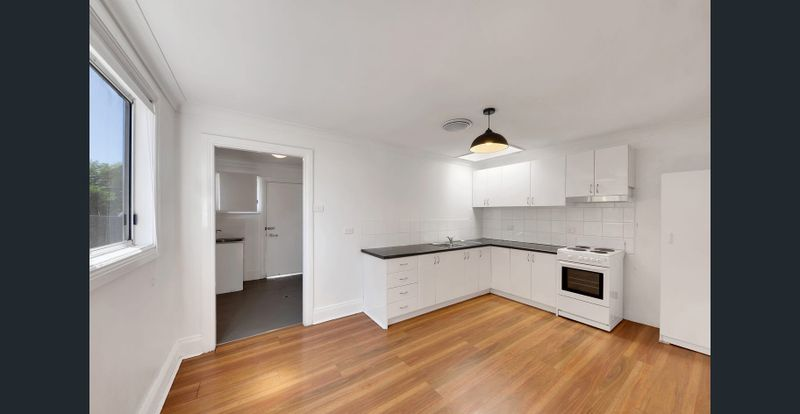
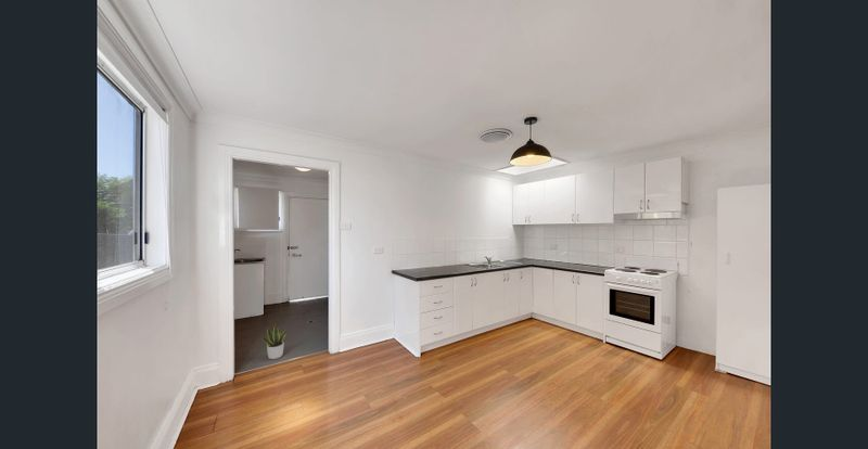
+ potted plant [261,323,289,360]
